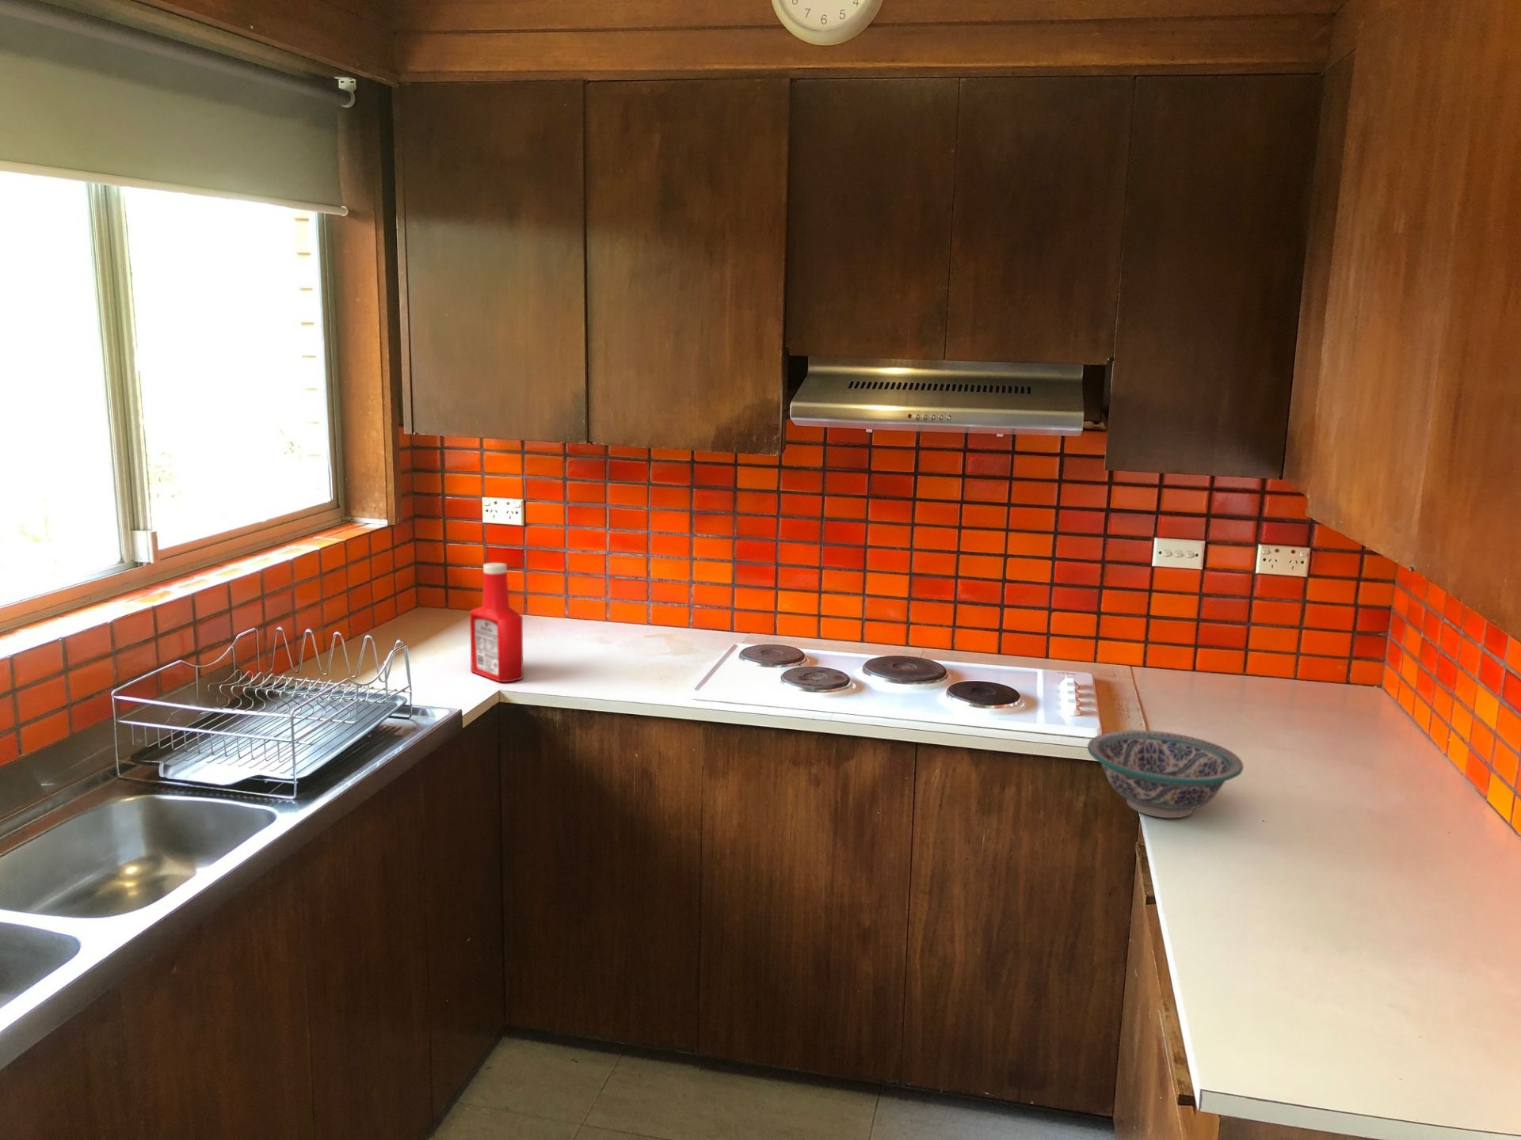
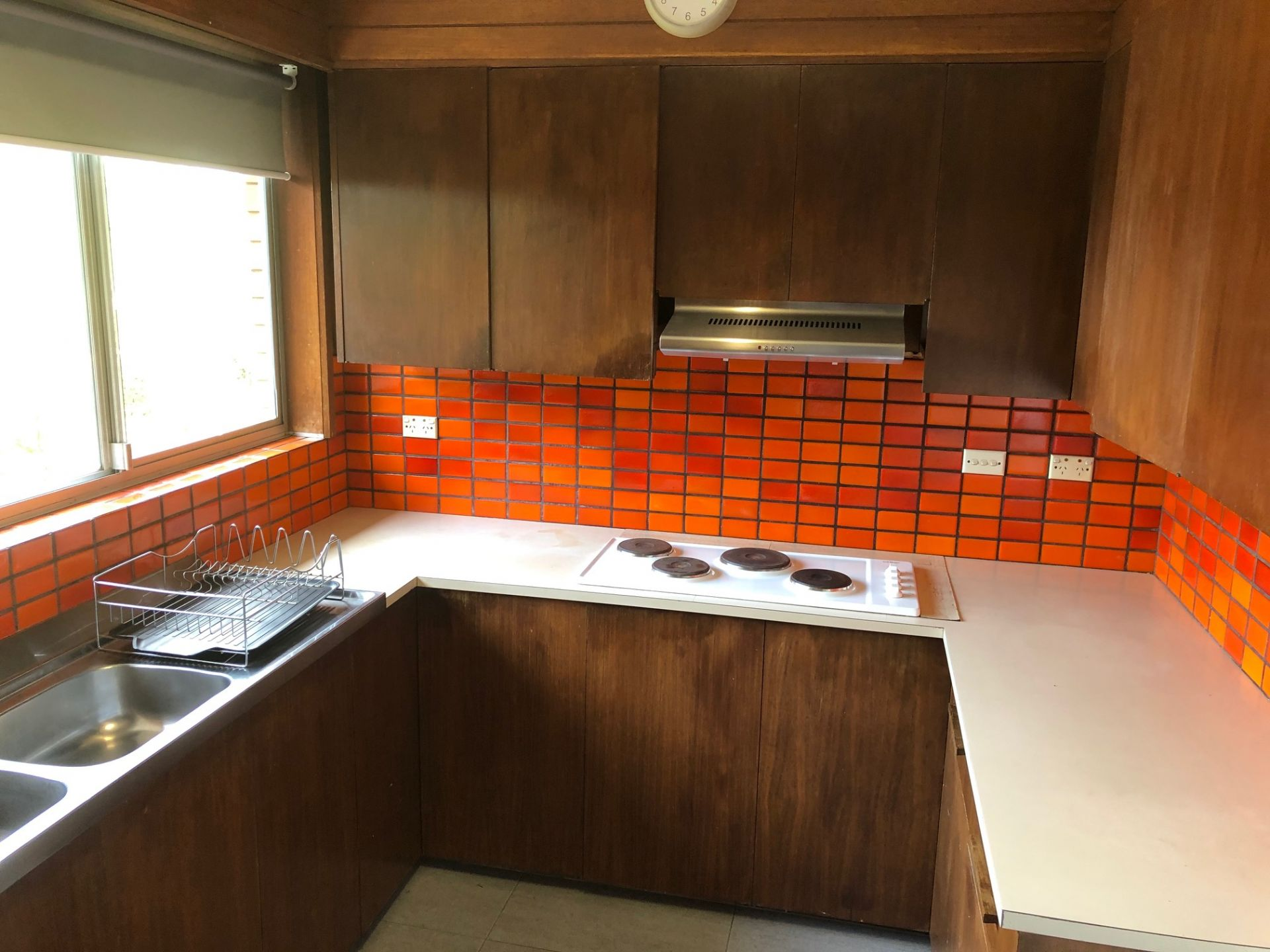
- bowl [1087,729,1243,819]
- soap bottle [469,562,525,683]
